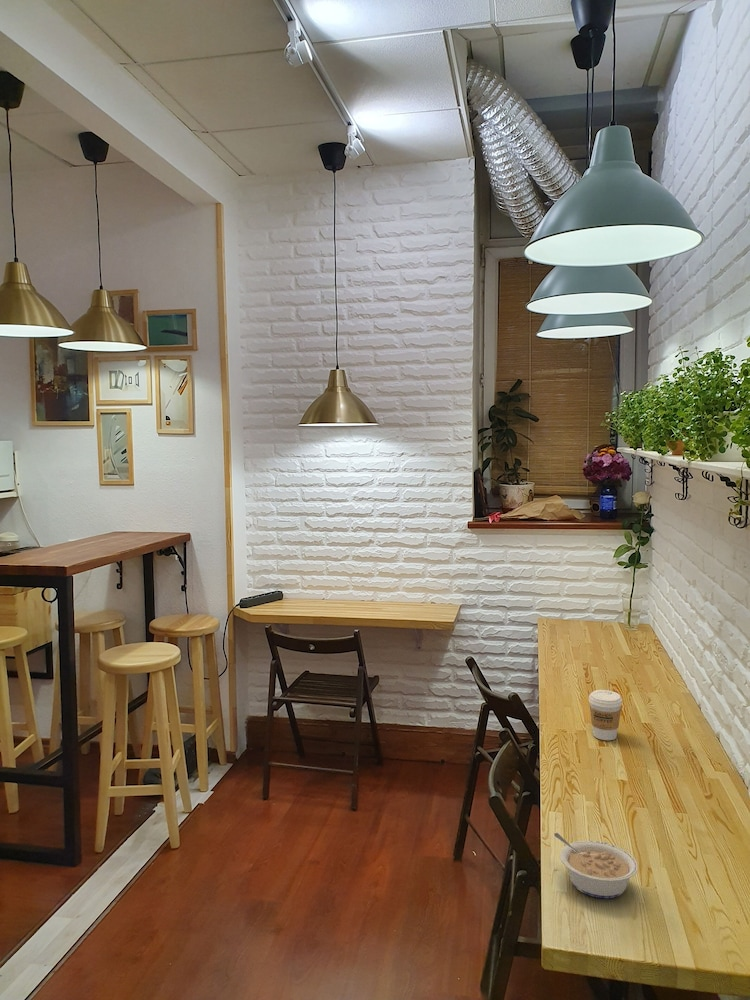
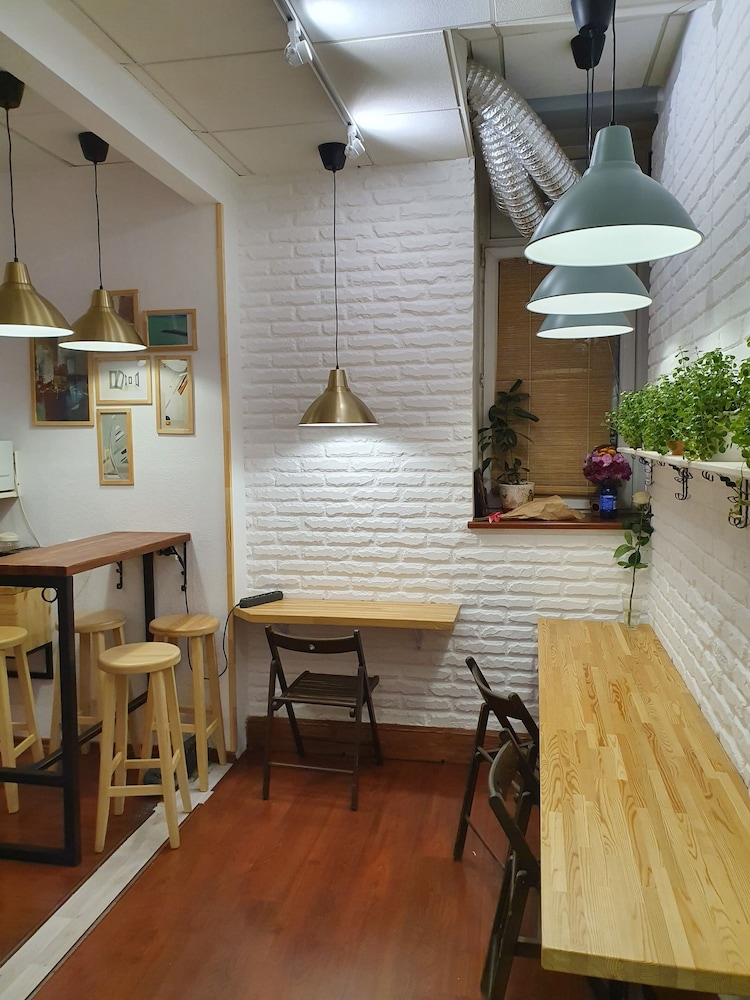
- legume [553,832,639,899]
- coffee cup [588,689,623,741]
